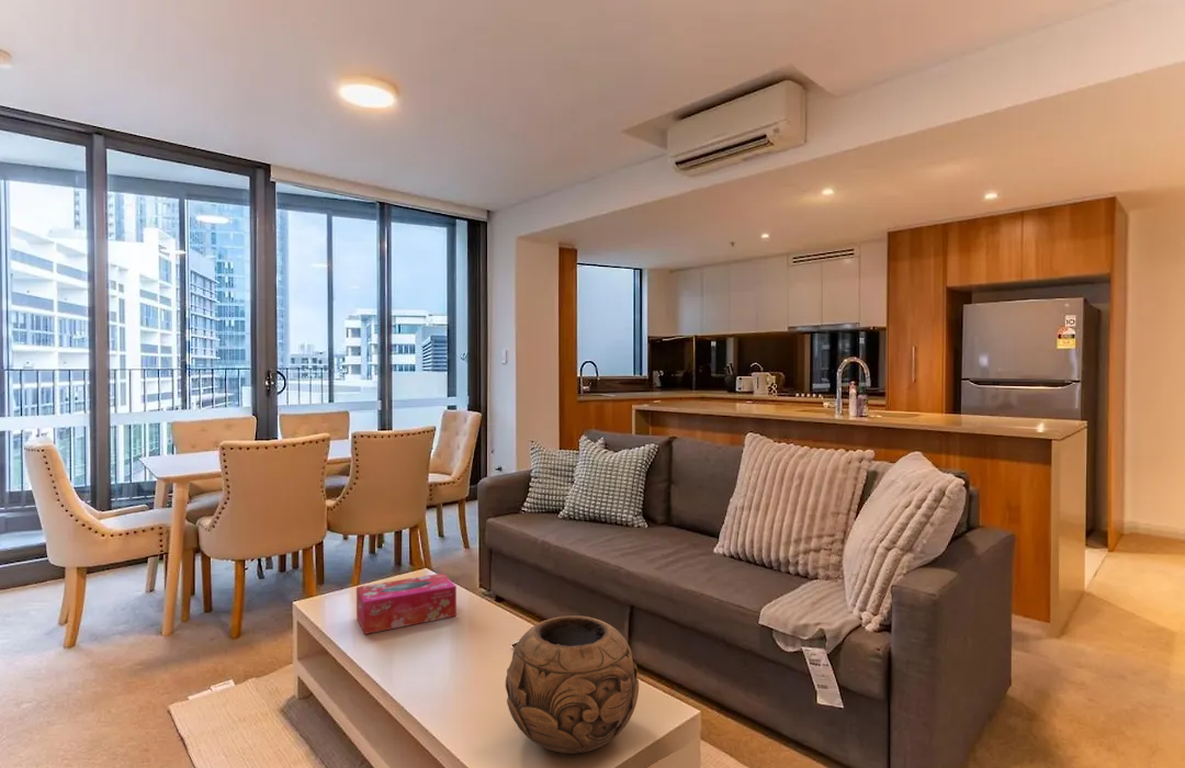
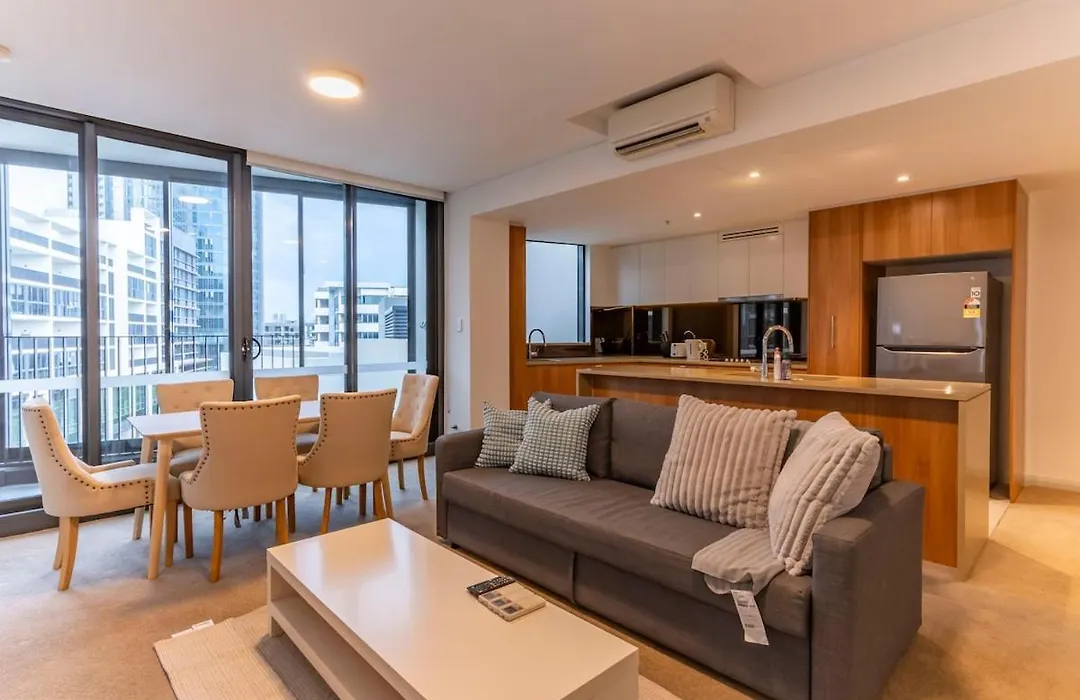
- tissue box [356,572,458,635]
- decorative bowl [505,614,640,755]
